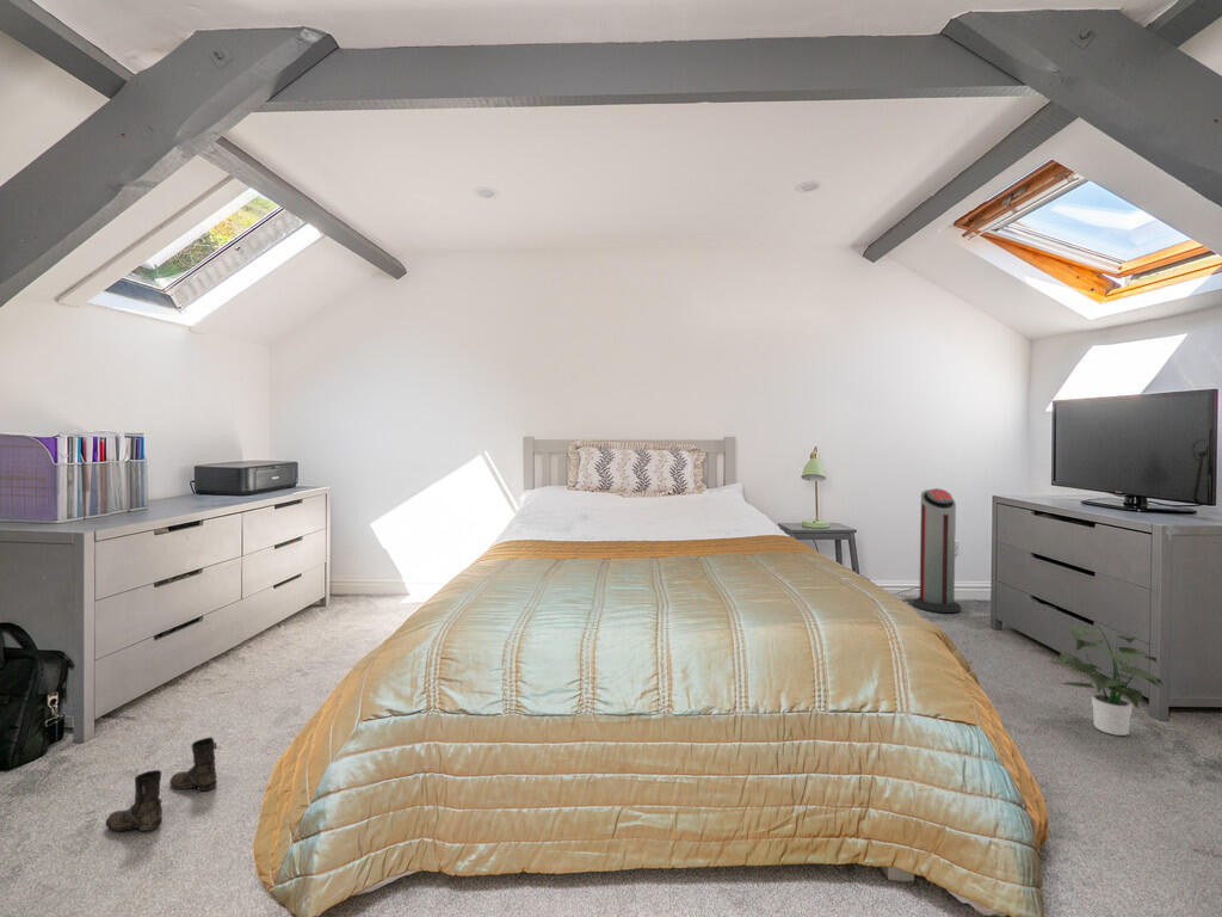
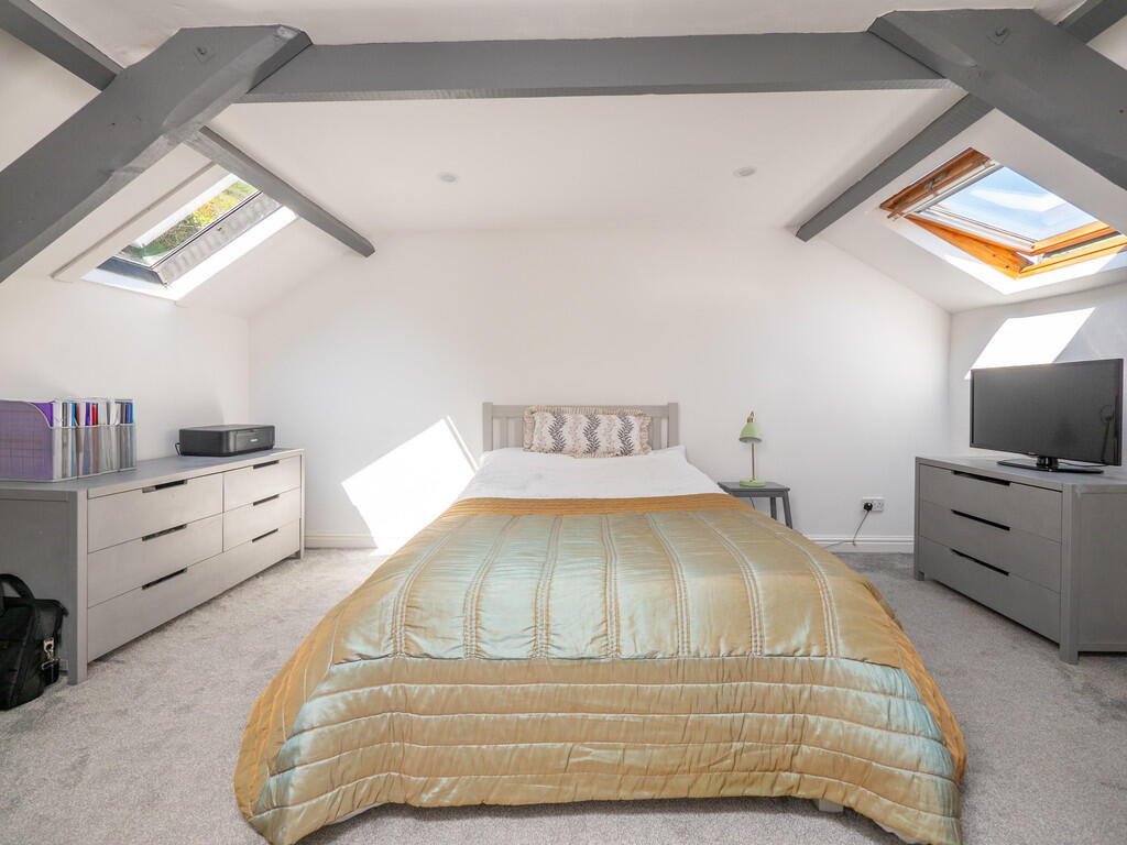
- boots [104,736,218,832]
- potted plant [1048,624,1166,737]
- air purifier [912,487,962,614]
